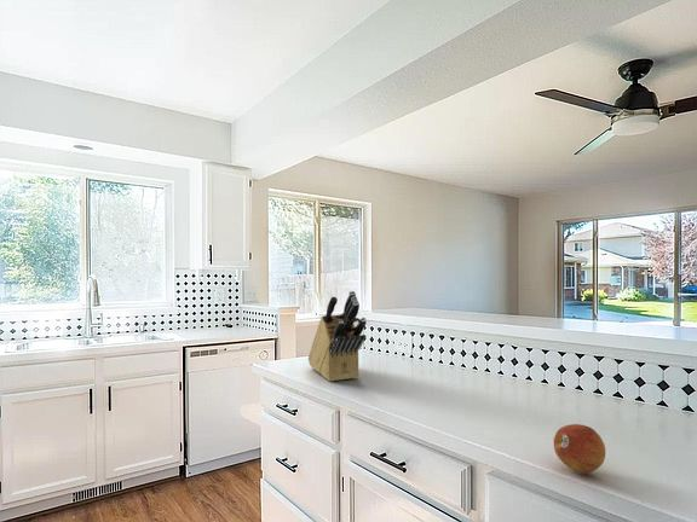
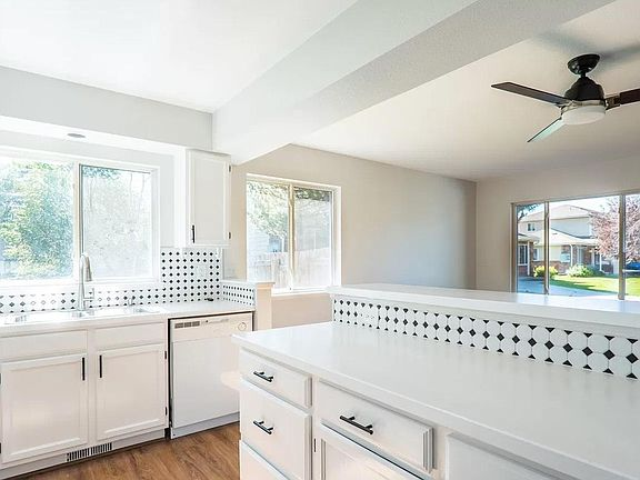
- fruit [553,423,606,475]
- knife block [307,290,368,383]
